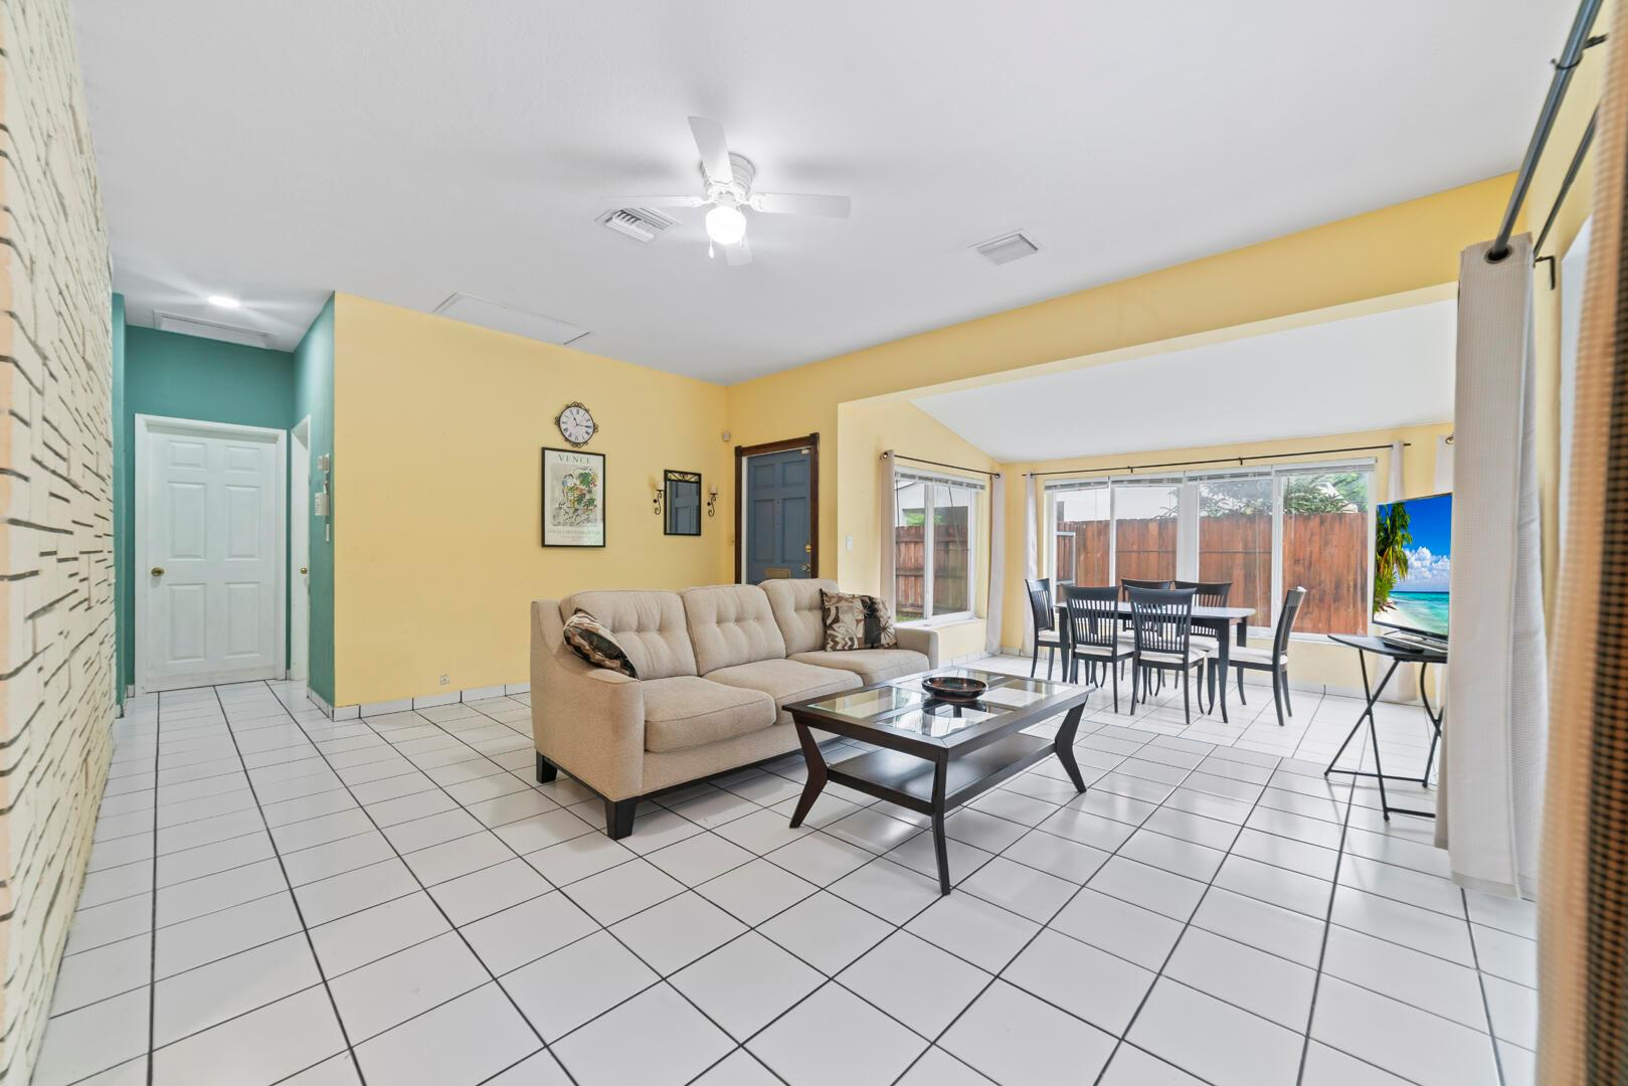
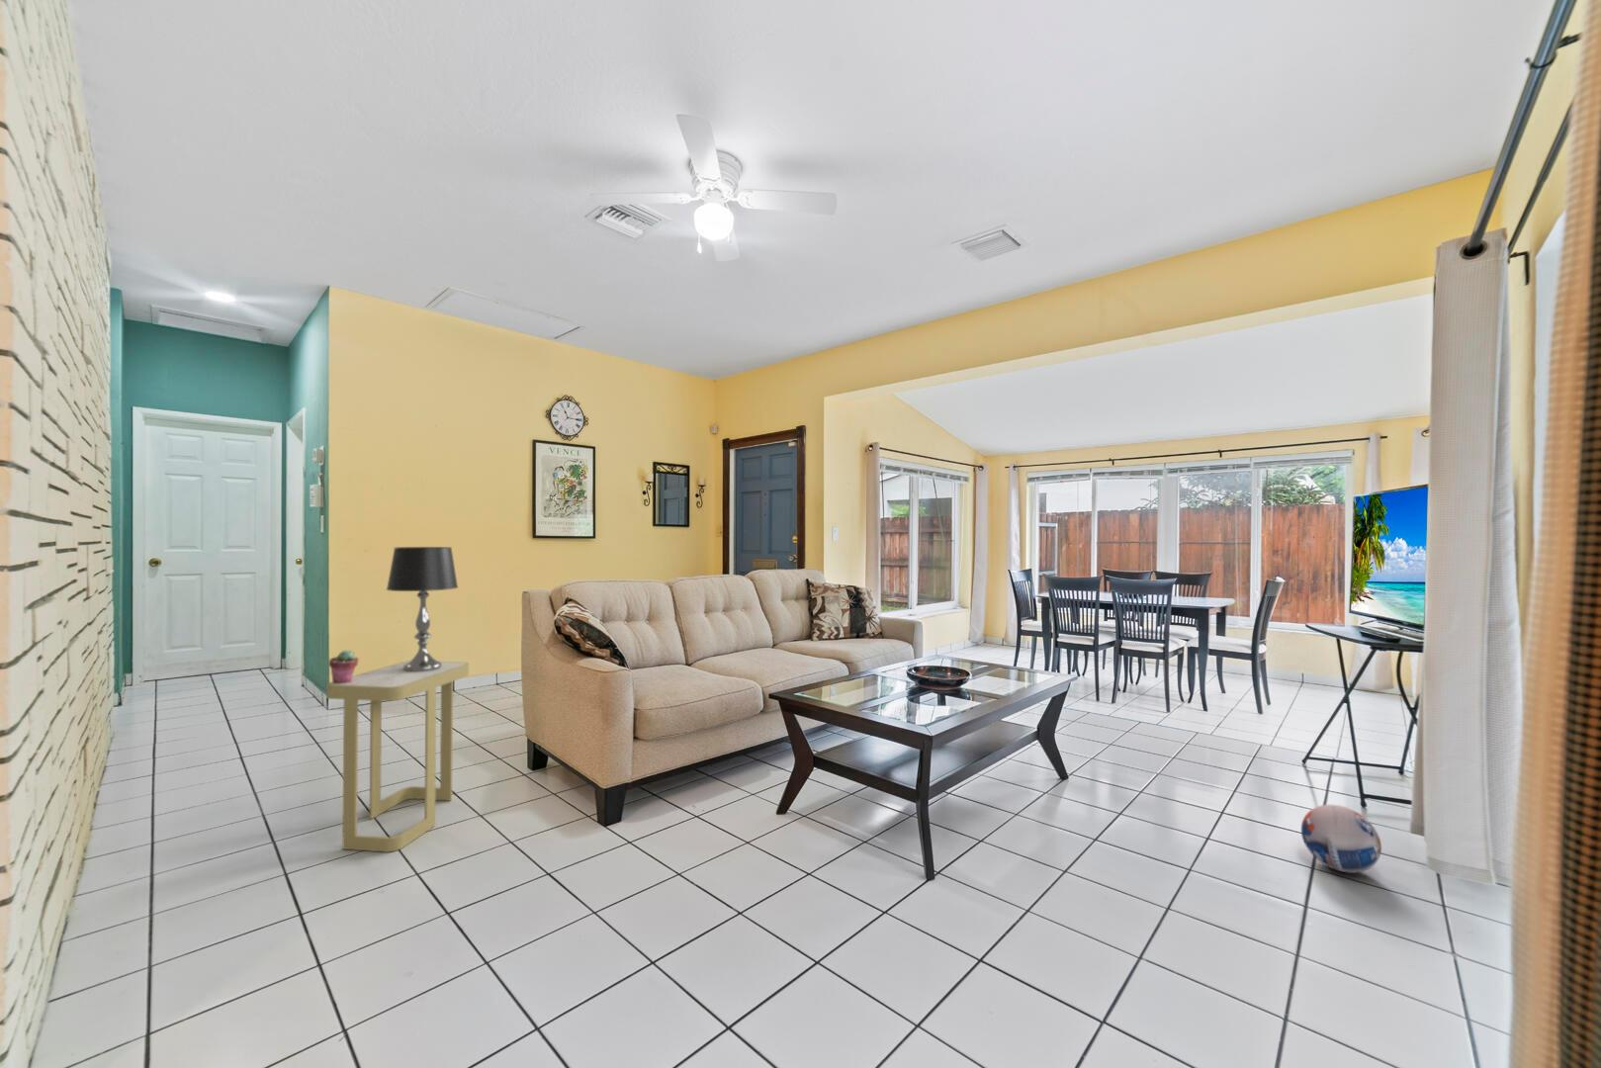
+ potted succulent [328,648,360,683]
+ table lamp [386,546,459,672]
+ ball [1301,803,1383,874]
+ side table [325,660,470,853]
